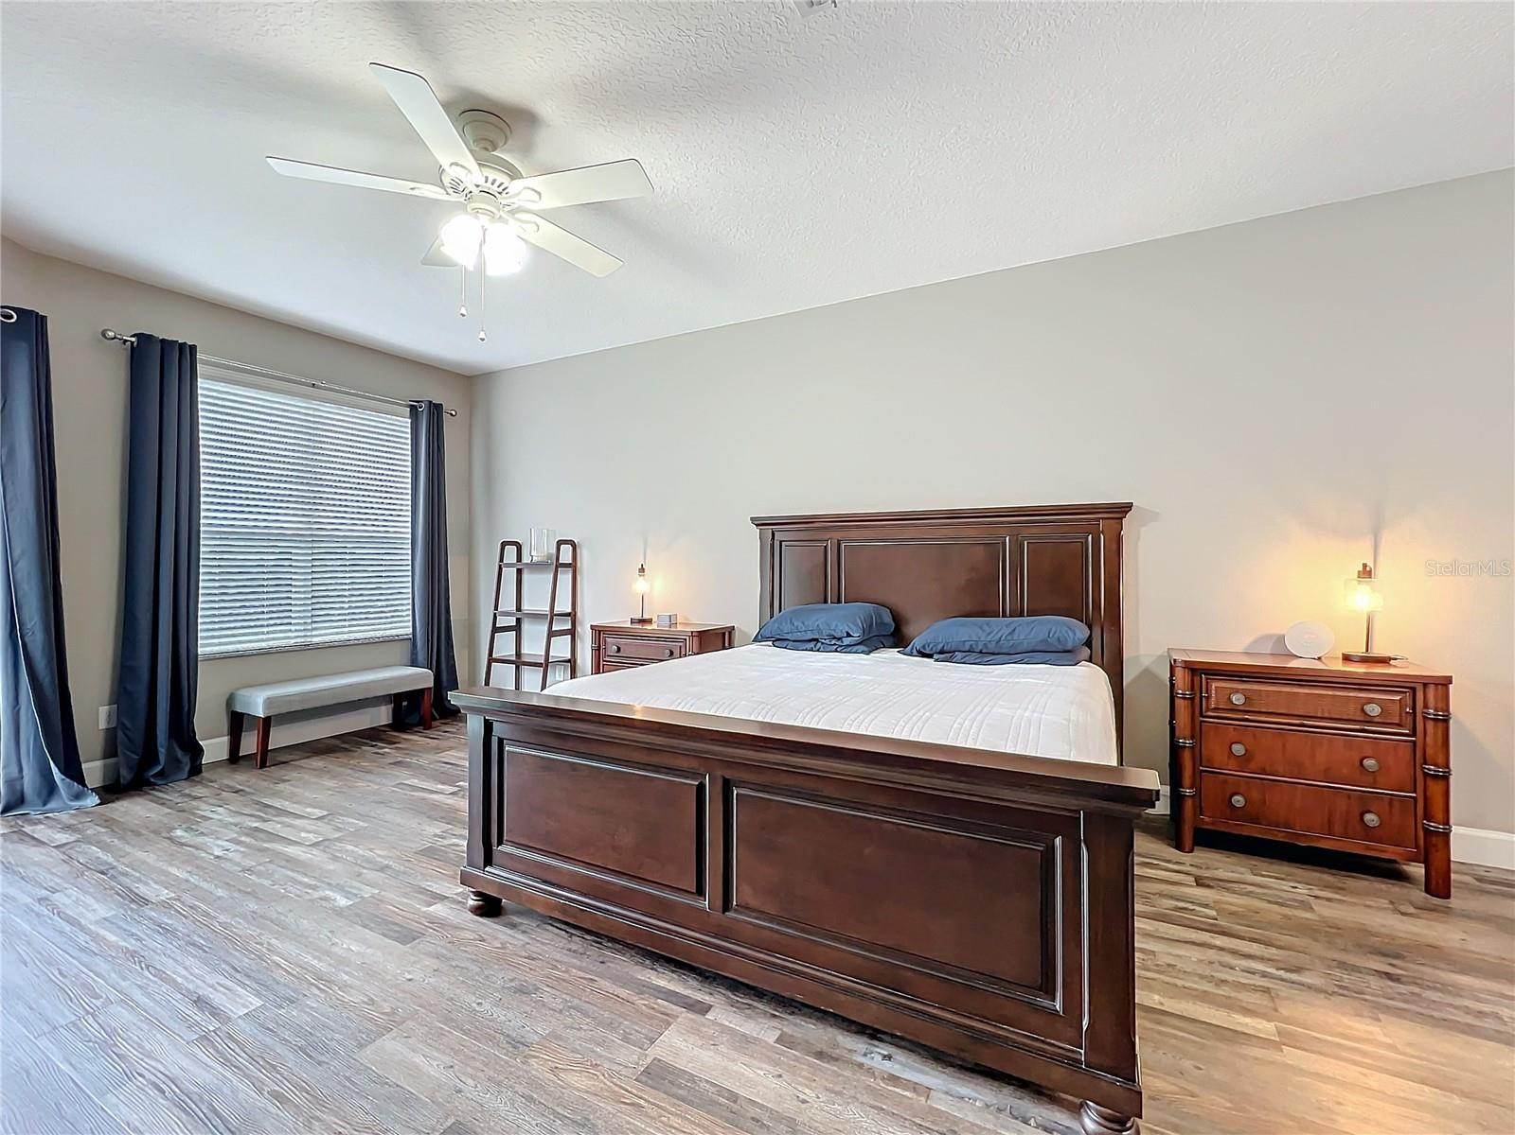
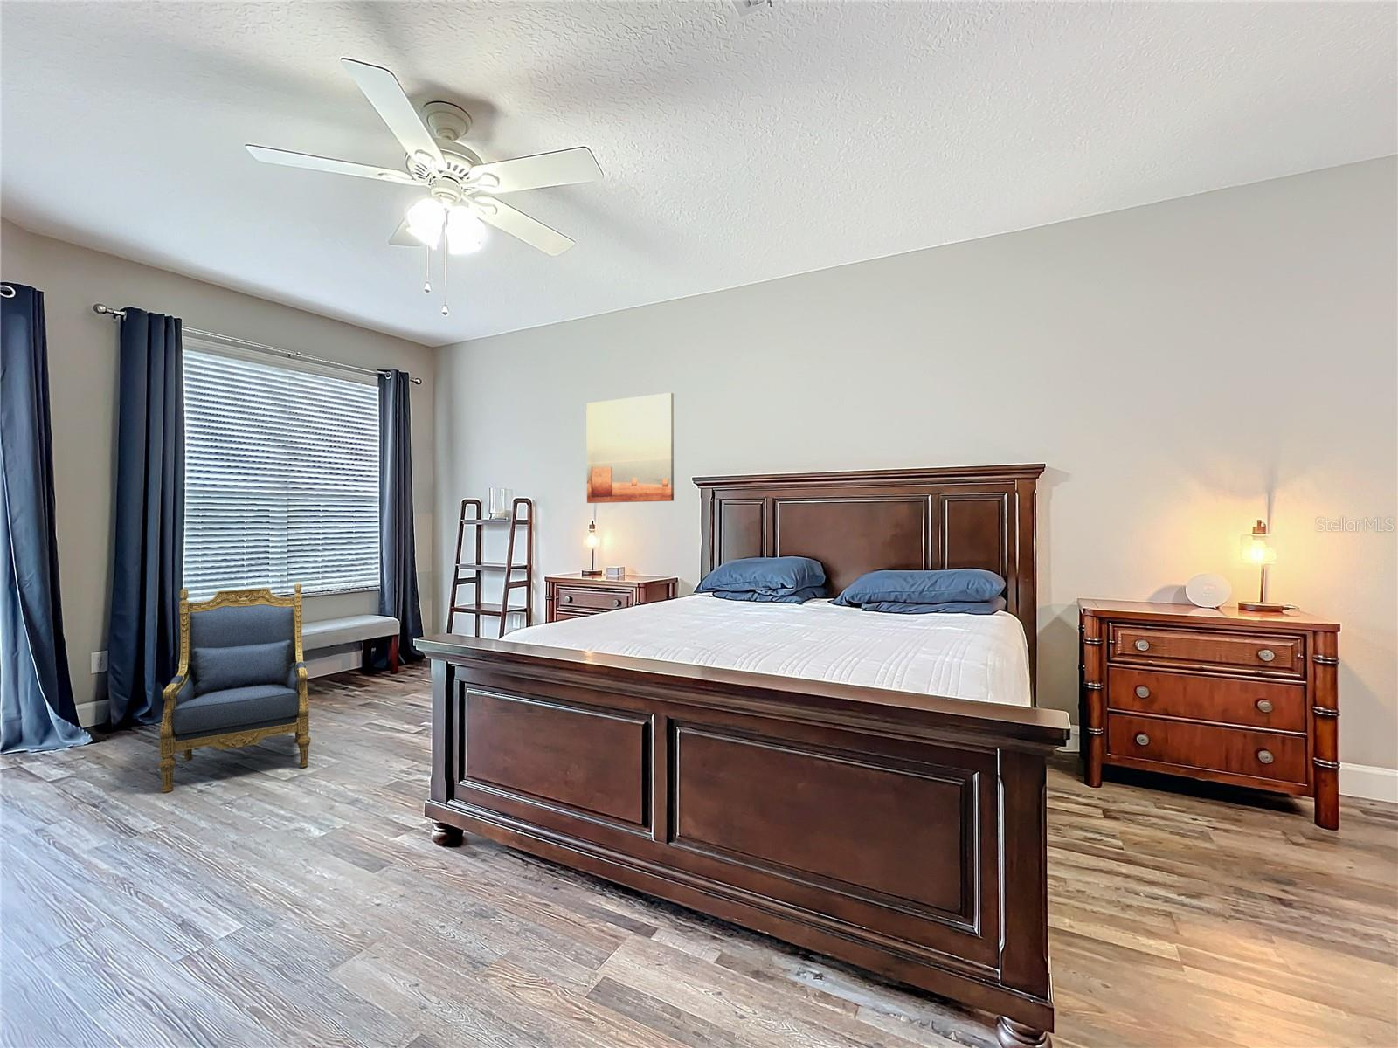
+ wall art [586,392,675,504]
+ armchair [159,582,312,794]
